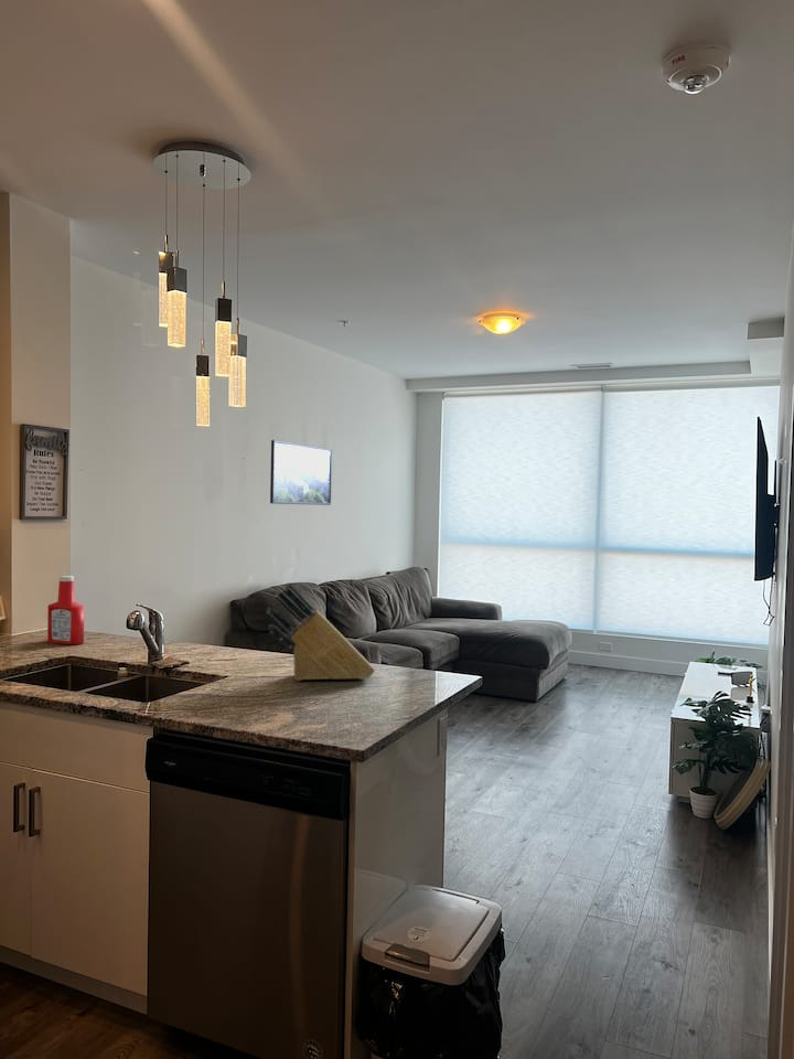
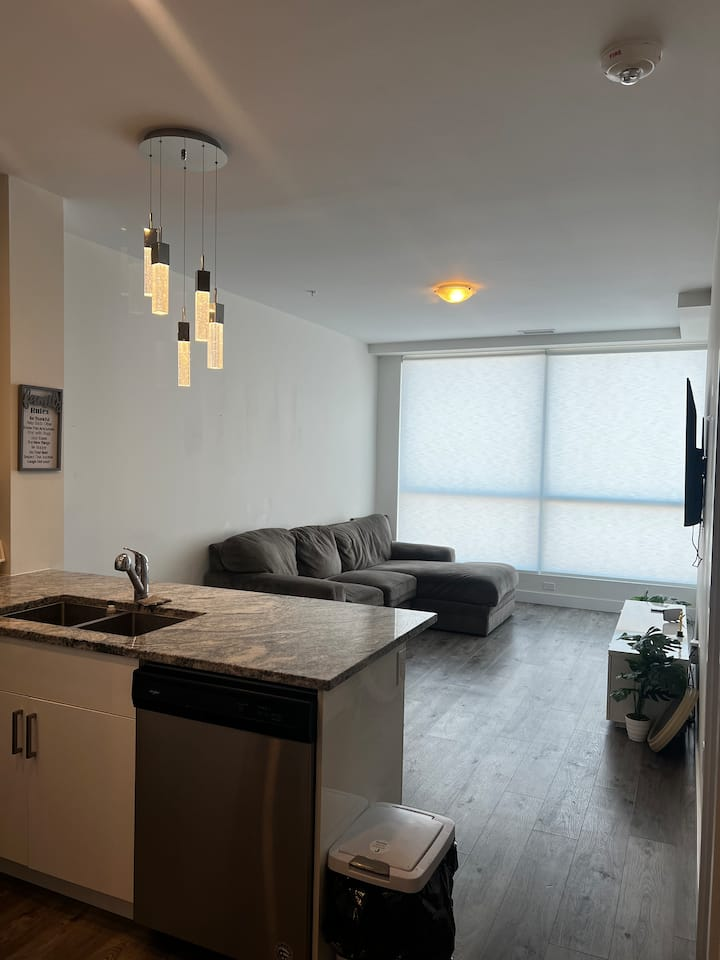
- knife block [265,582,376,682]
- soap bottle [46,575,85,645]
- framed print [269,439,333,506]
